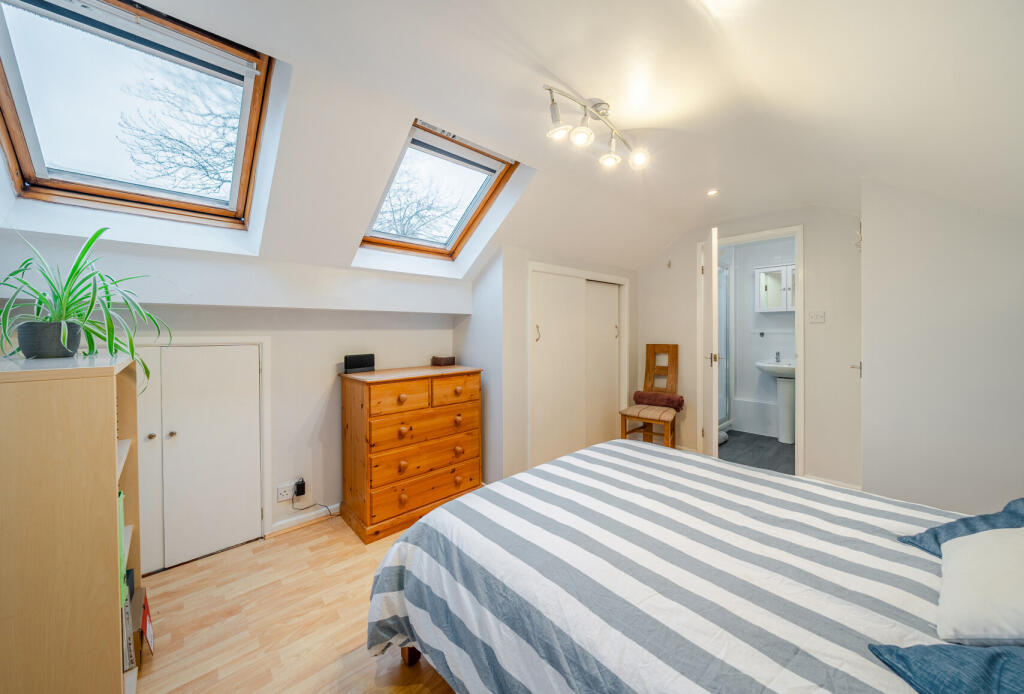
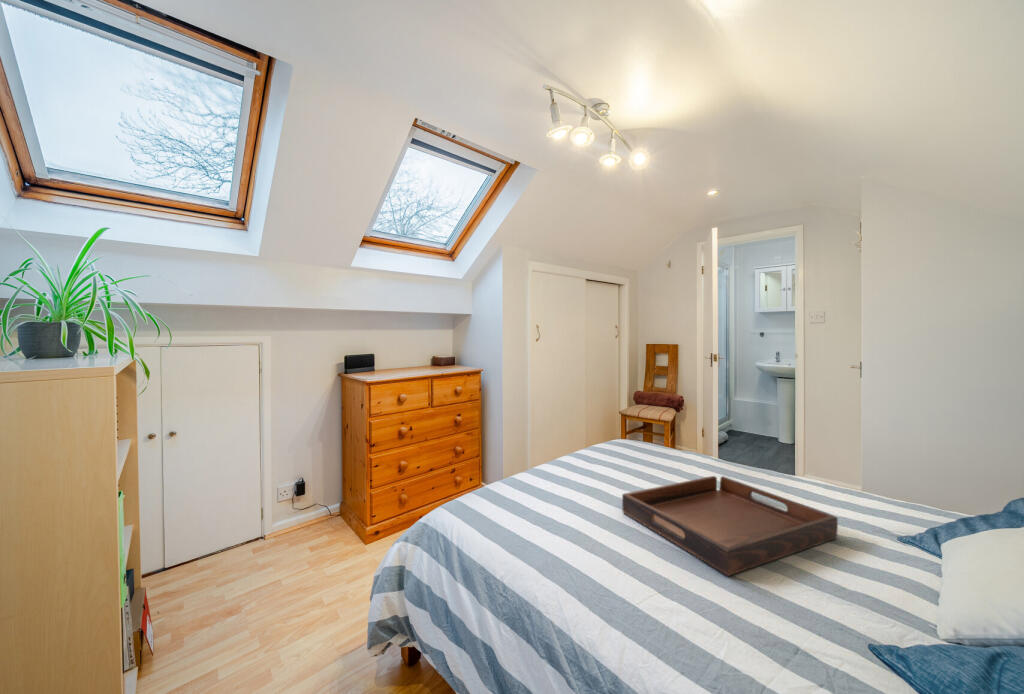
+ serving tray [621,475,839,577]
